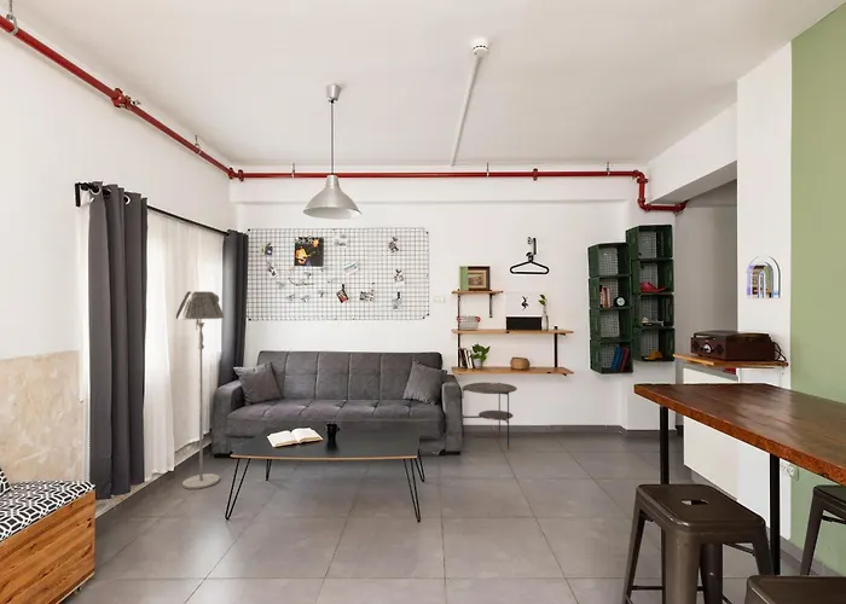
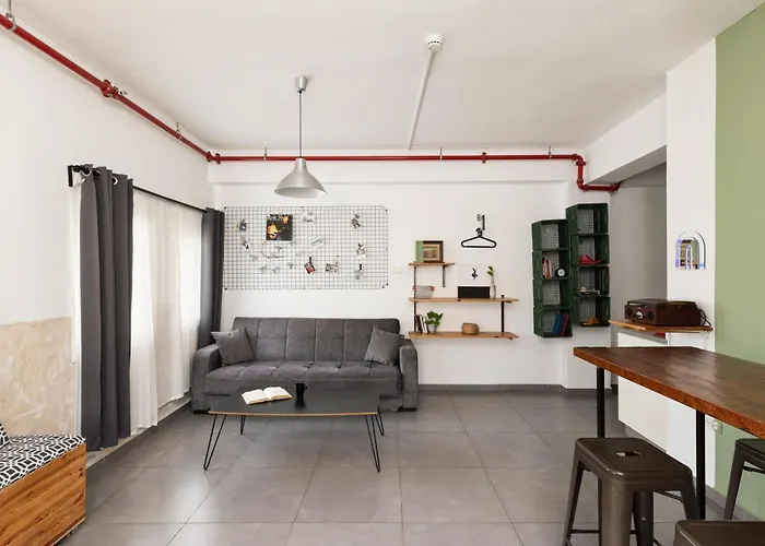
- side table [460,382,518,451]
- floor lamp [175,290,225,490]
